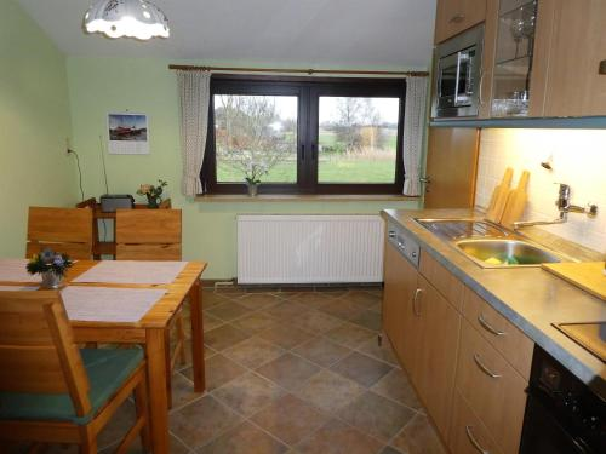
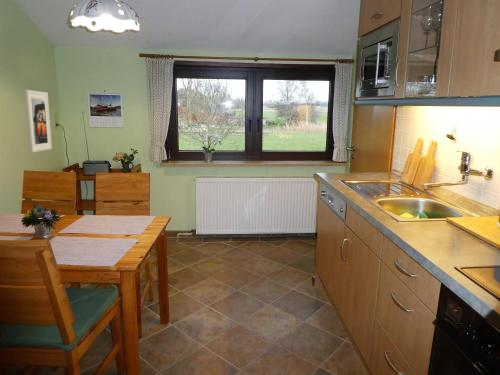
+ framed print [24,89,53,153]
